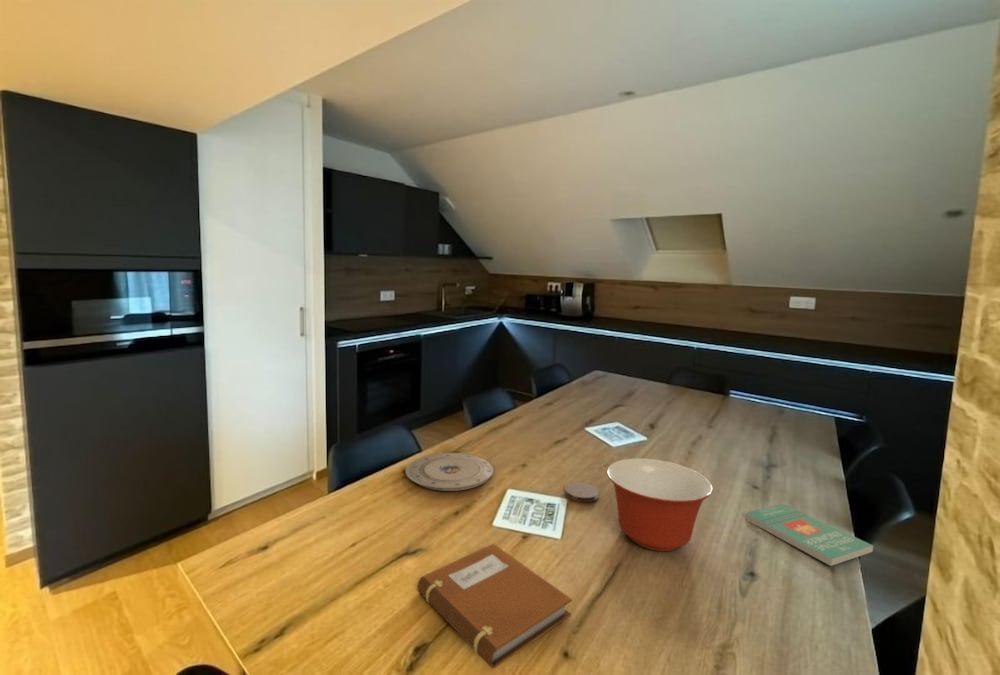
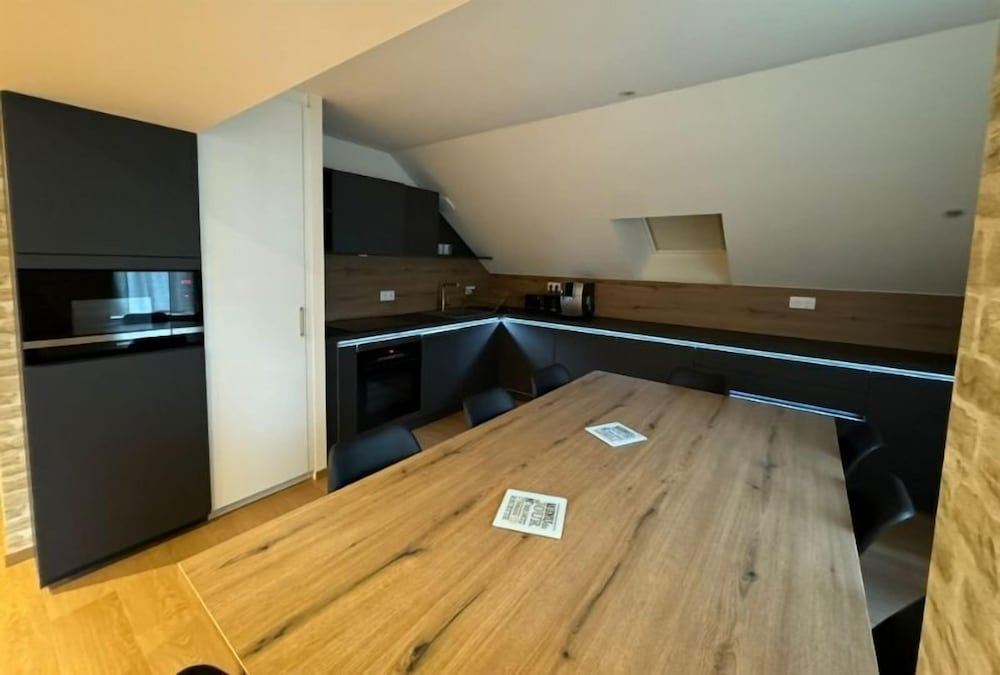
- notebook [416,543,573,669]
- plate [405,452,495,492]
- coaster [564,482,600,503]
- book [743,503,874,567]
- mixing bowl [606,458,714,552]
